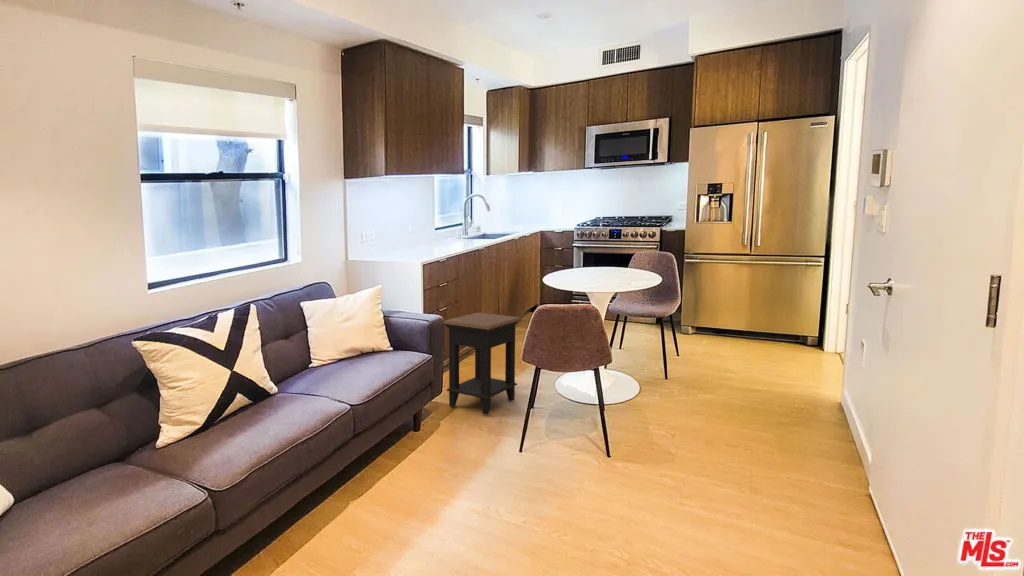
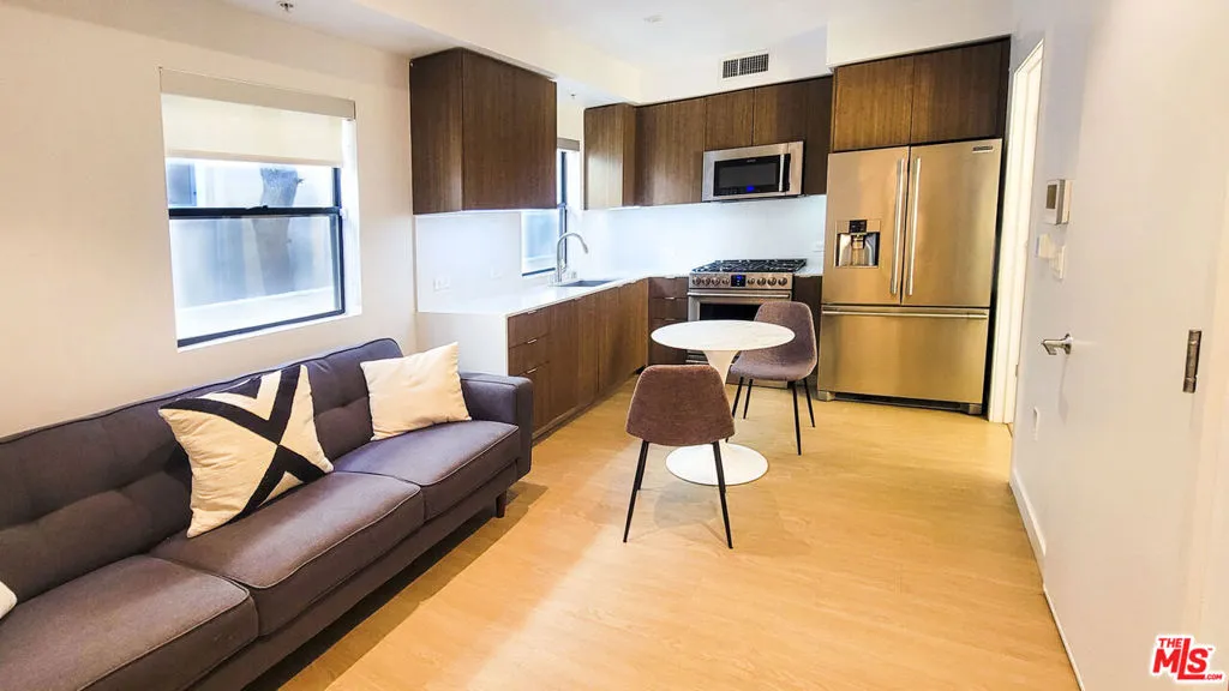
- side table [443,312,524,416]
